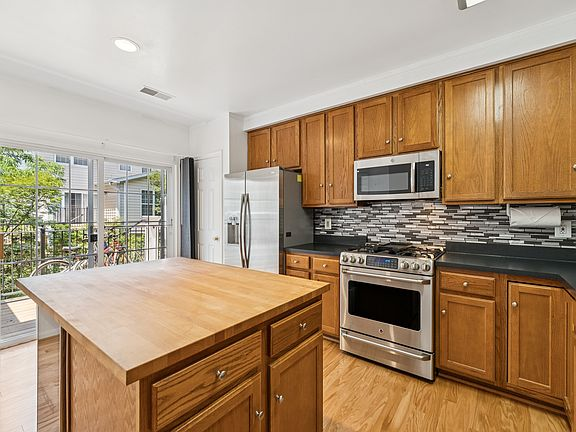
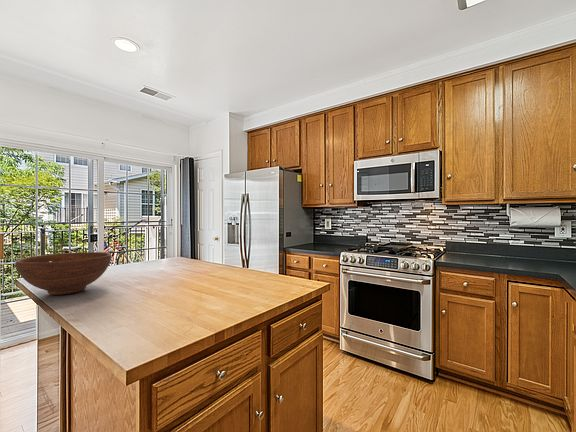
+ fruit bowl [15,251,112,296]
